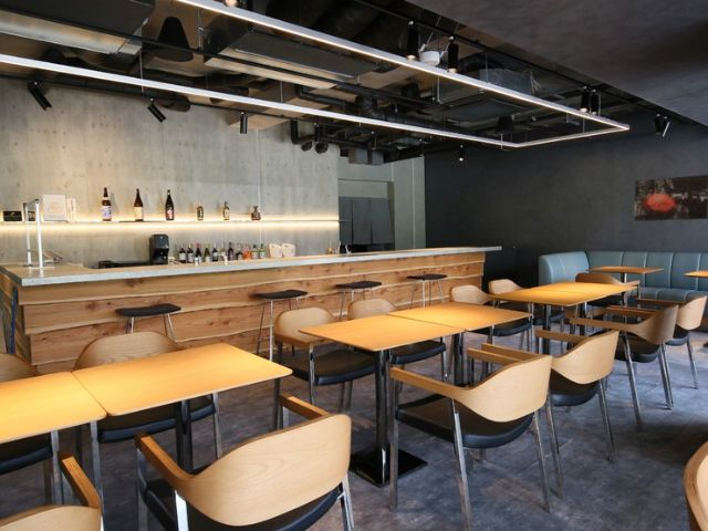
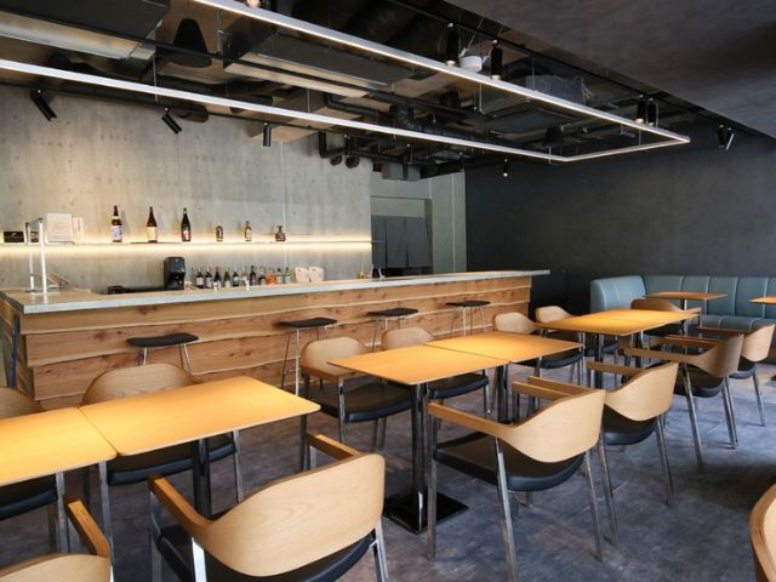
- wall art [634,174,708,222]
